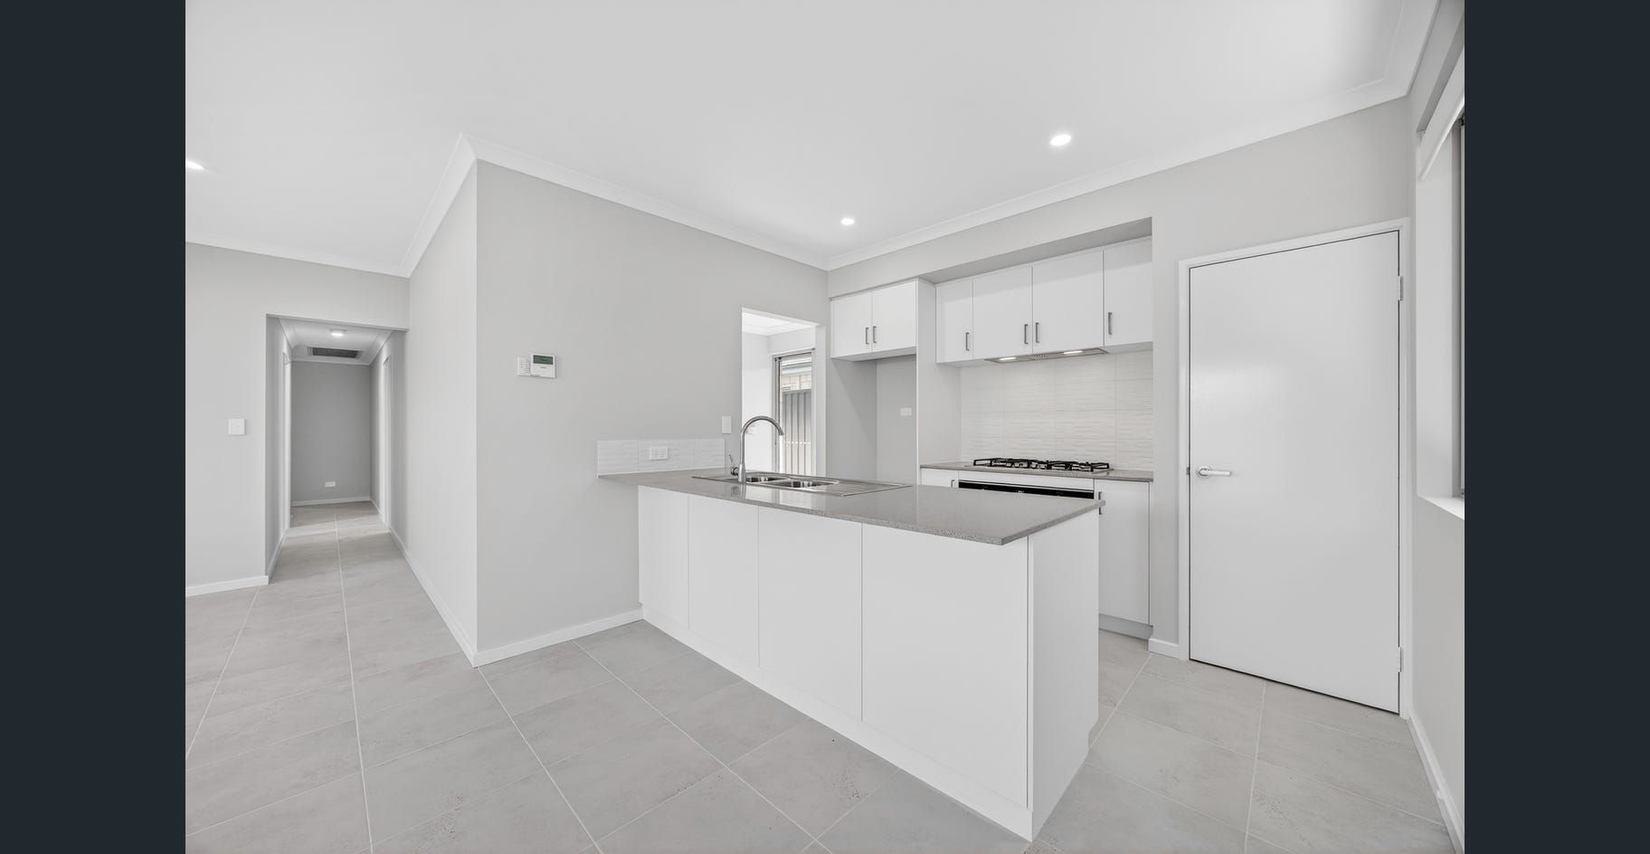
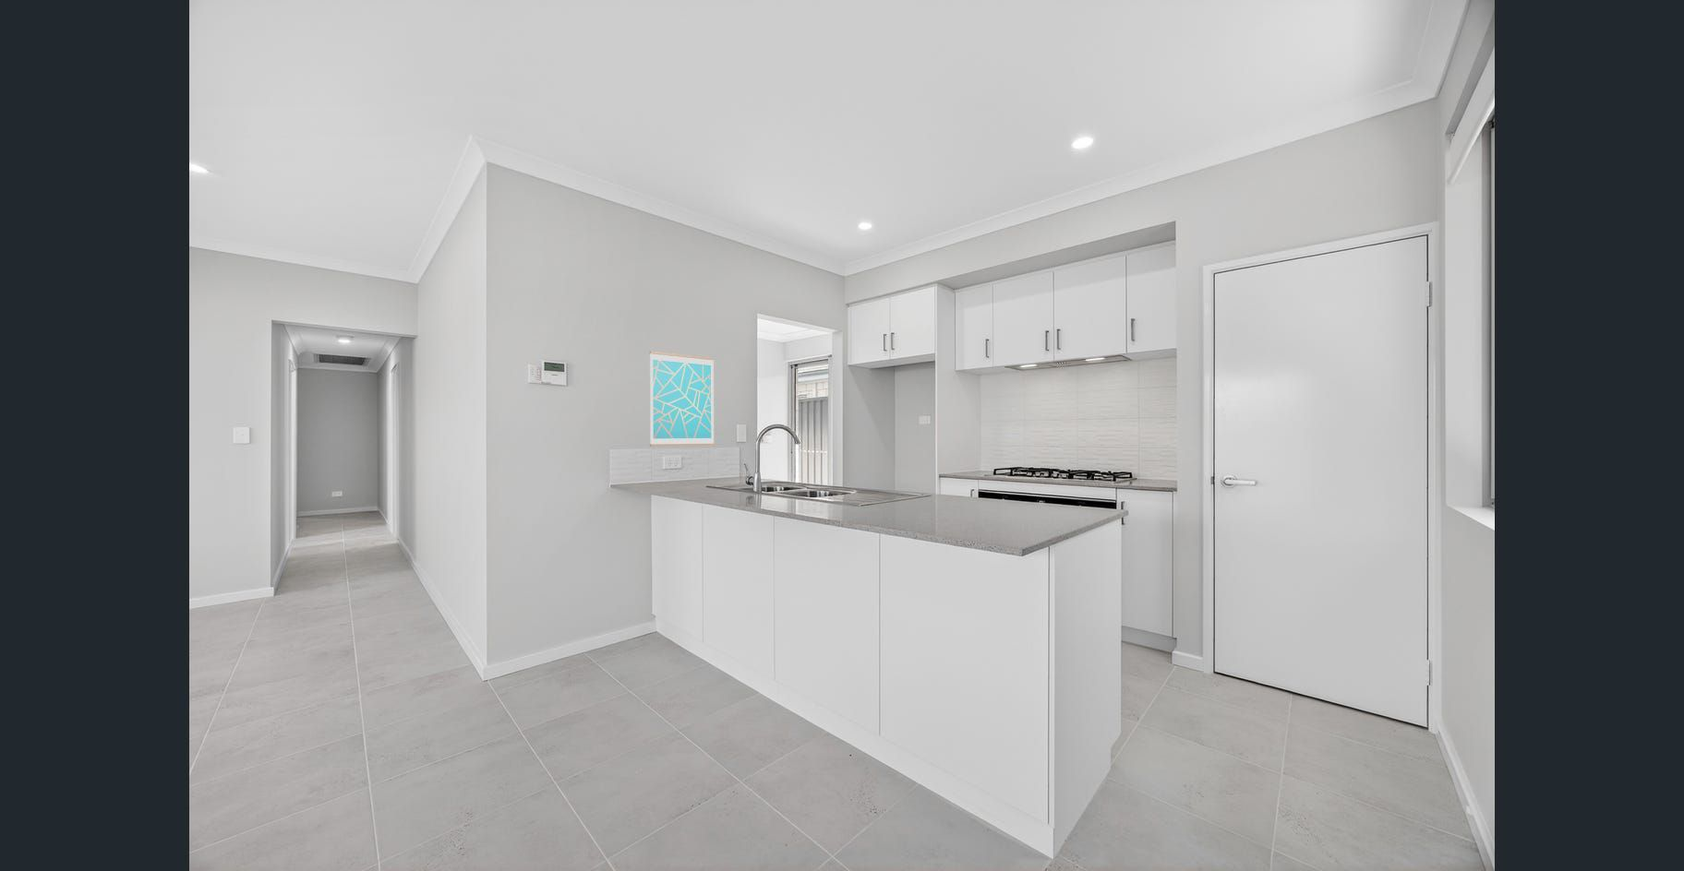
+ wall art [649,351,716,447]
